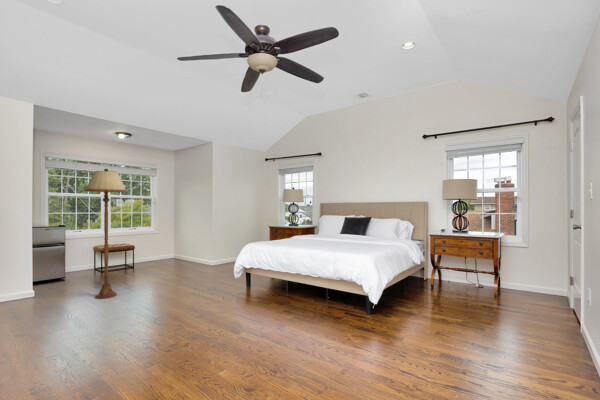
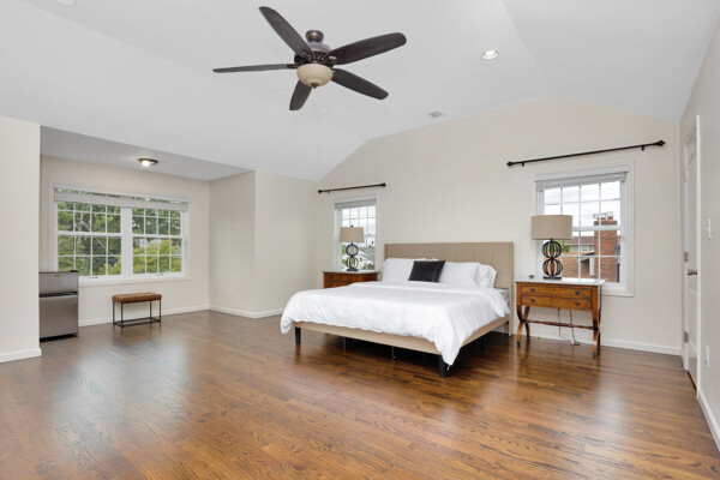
- floor lamp [83,168,128,300]
